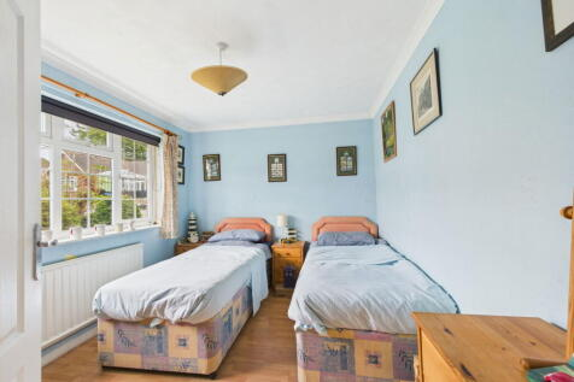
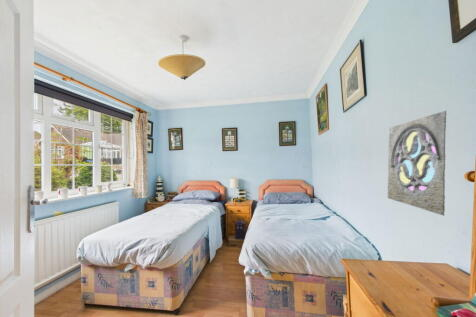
+ wall ornament [387,110,447,216]
